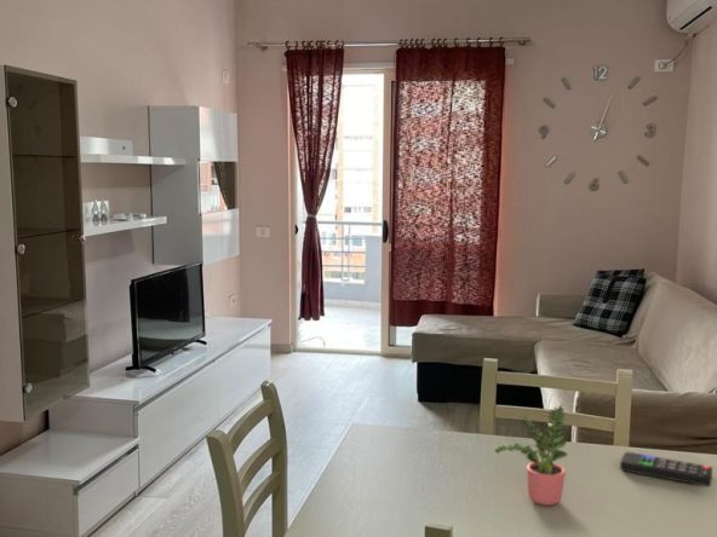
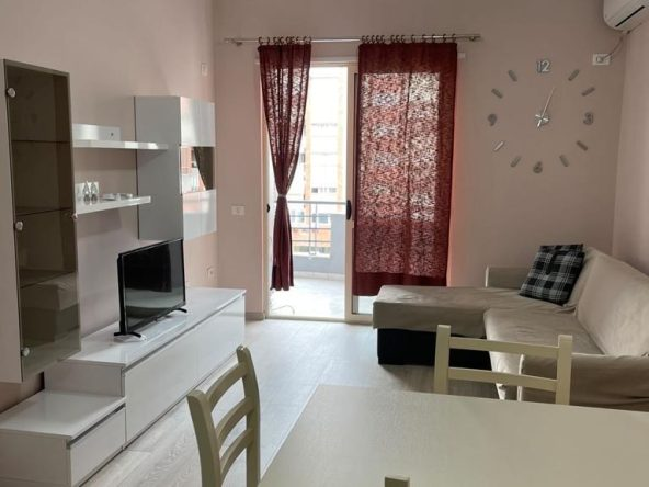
- remote control [619,451,713,487]
- potted plant [494,404,570,507]
